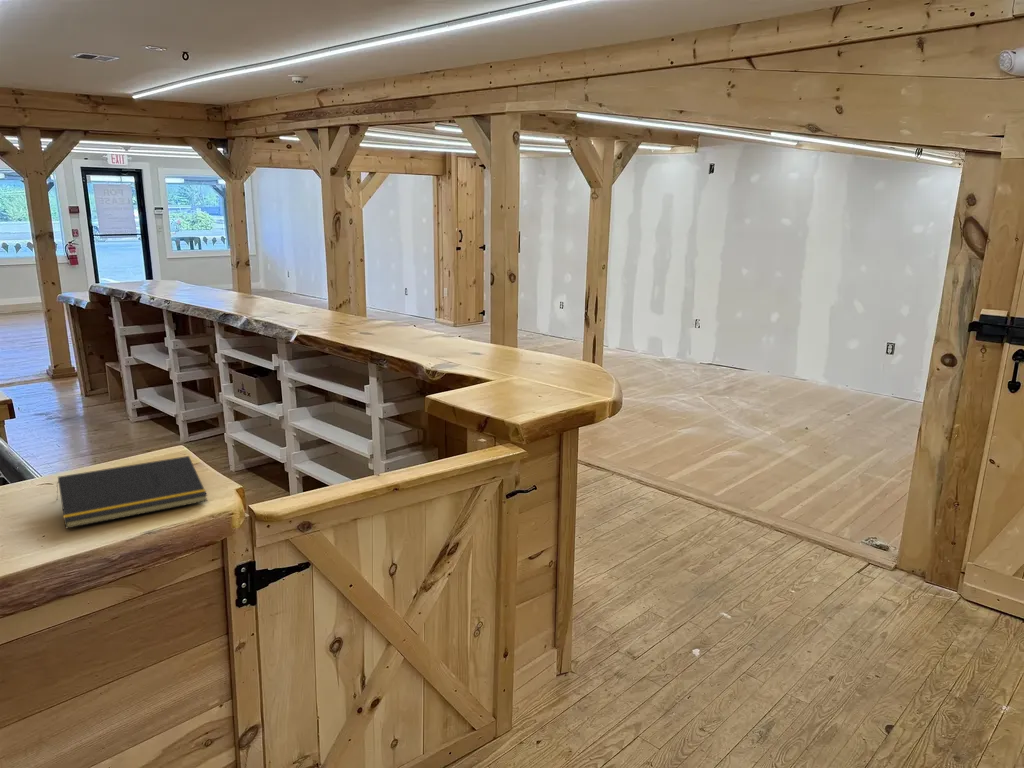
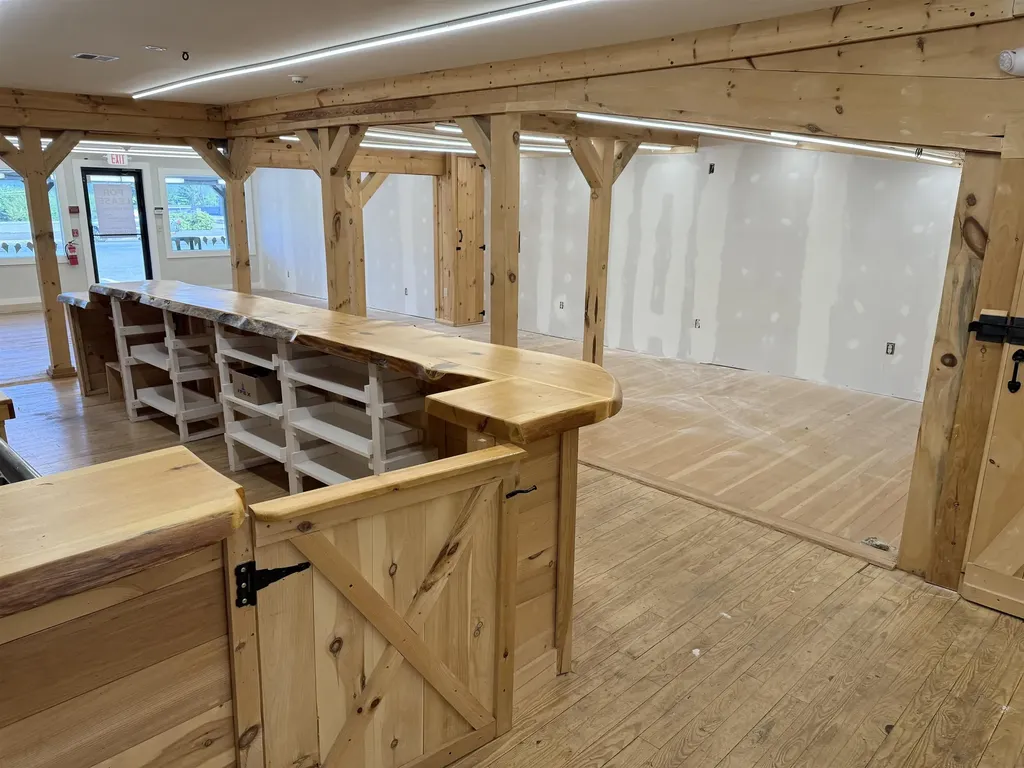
- notepad [56,455,208,530]
